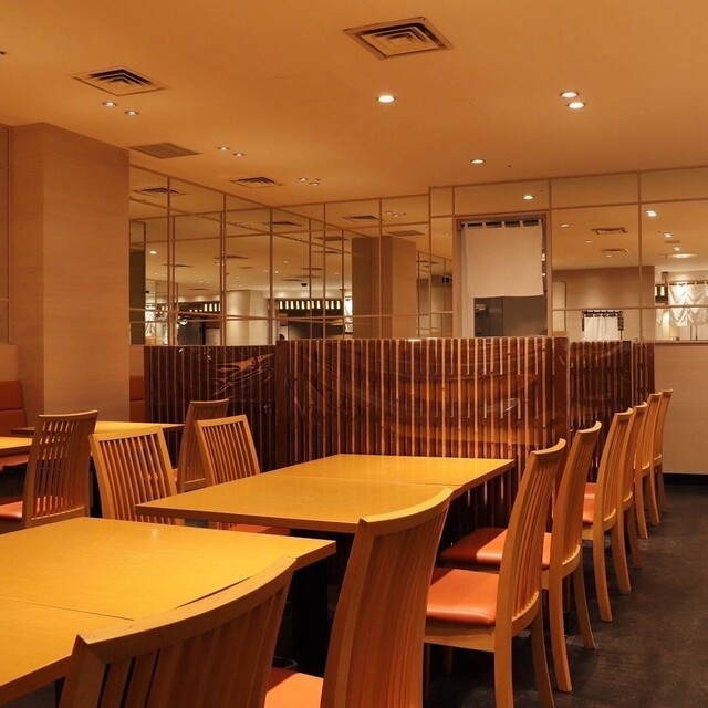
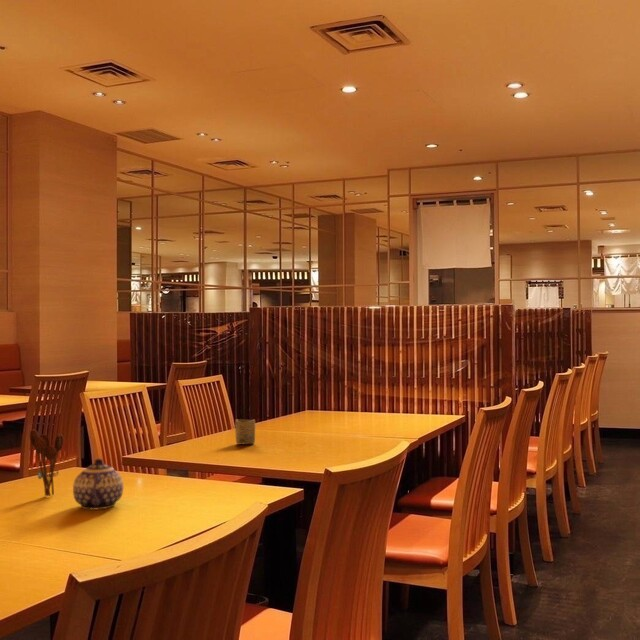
+ teapot [72,458,124,510]
+ cup [234,418,256,445]
+ utensil holder [29,428,65,497]
